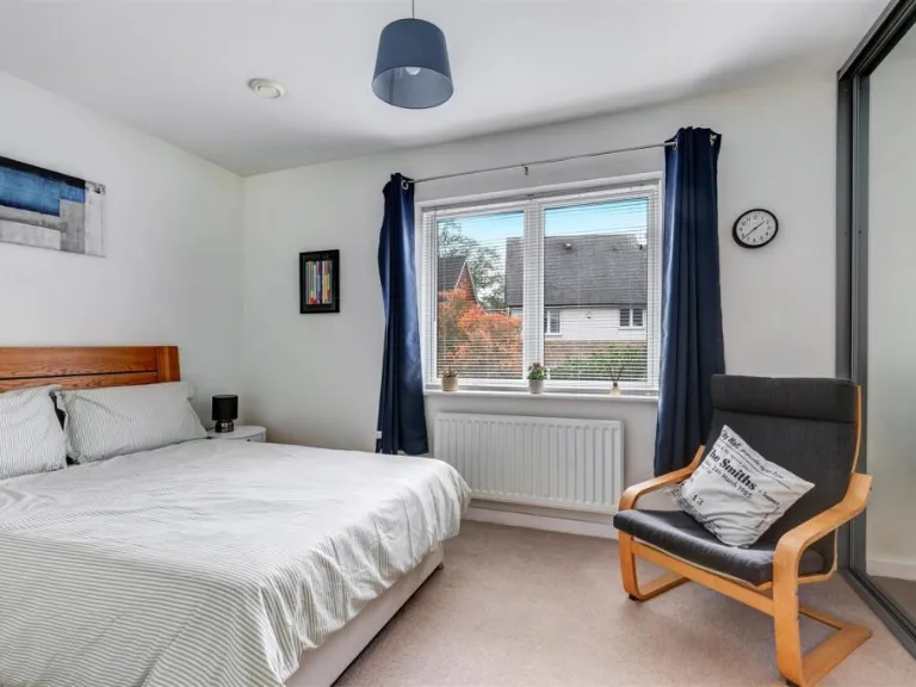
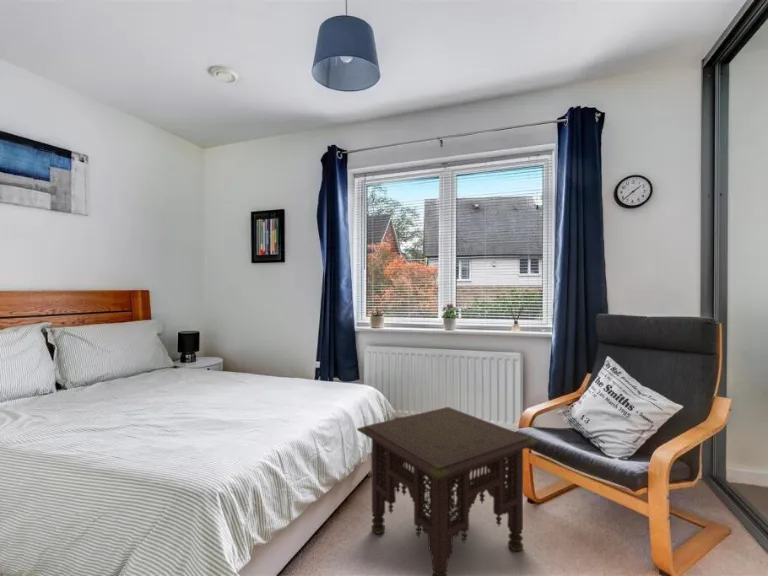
+ side table [356,406,541,576]
